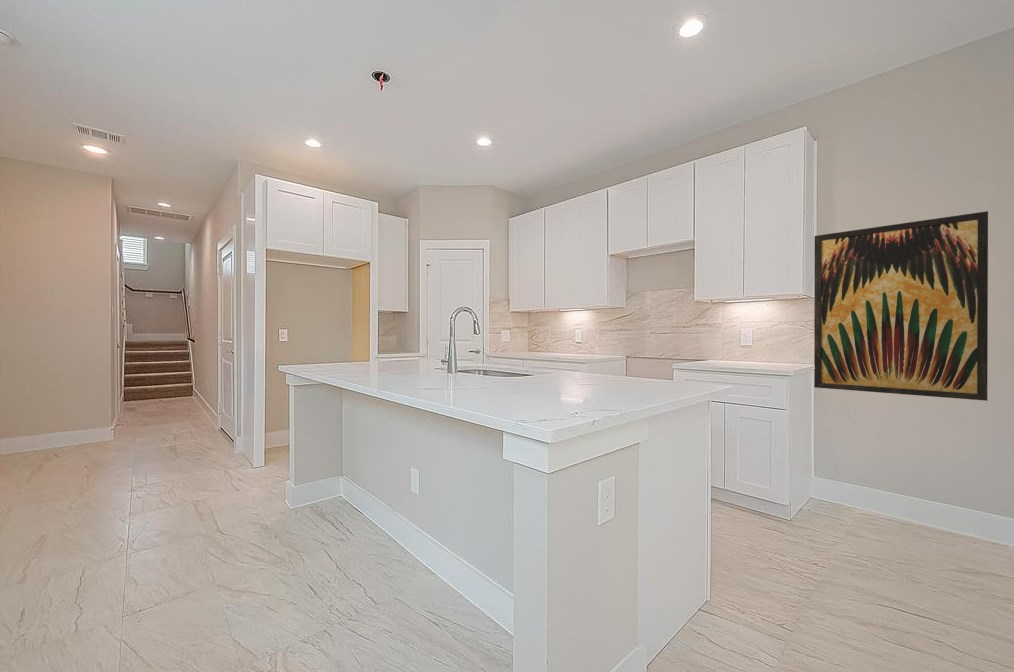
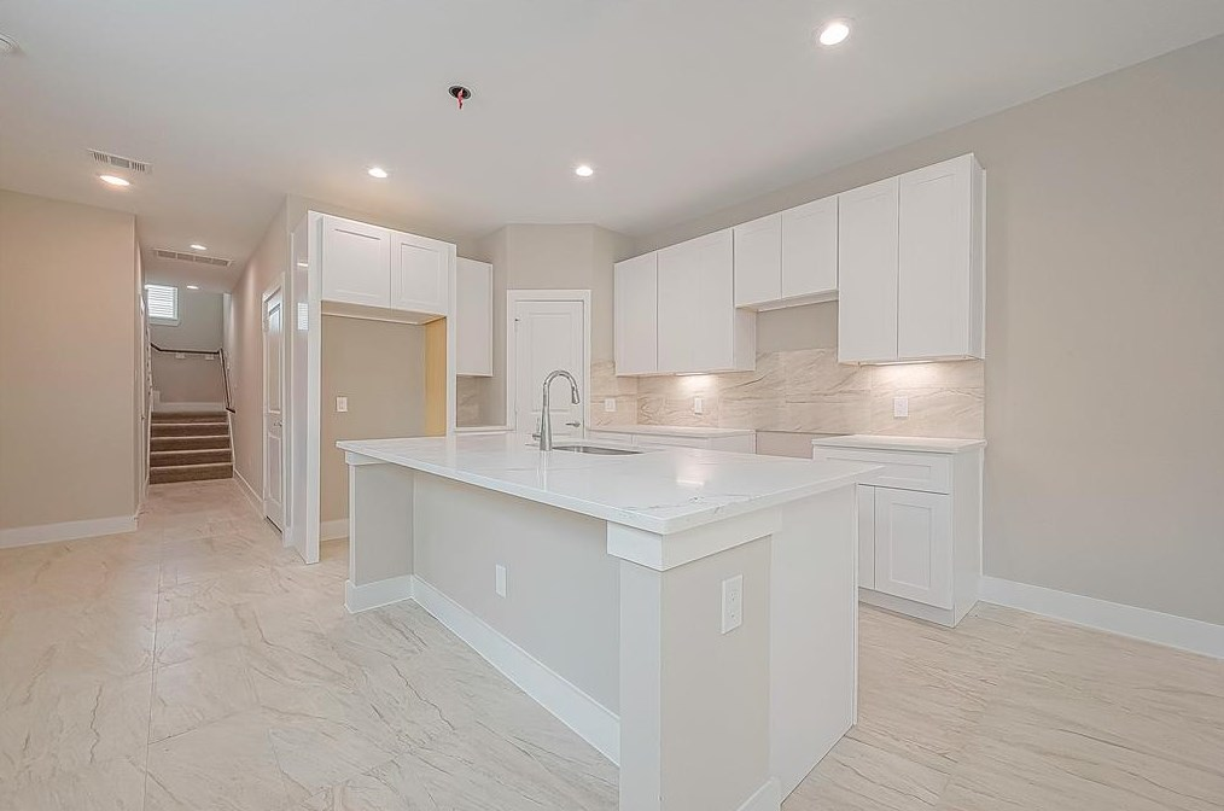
- wall art [813,210,989,402]
